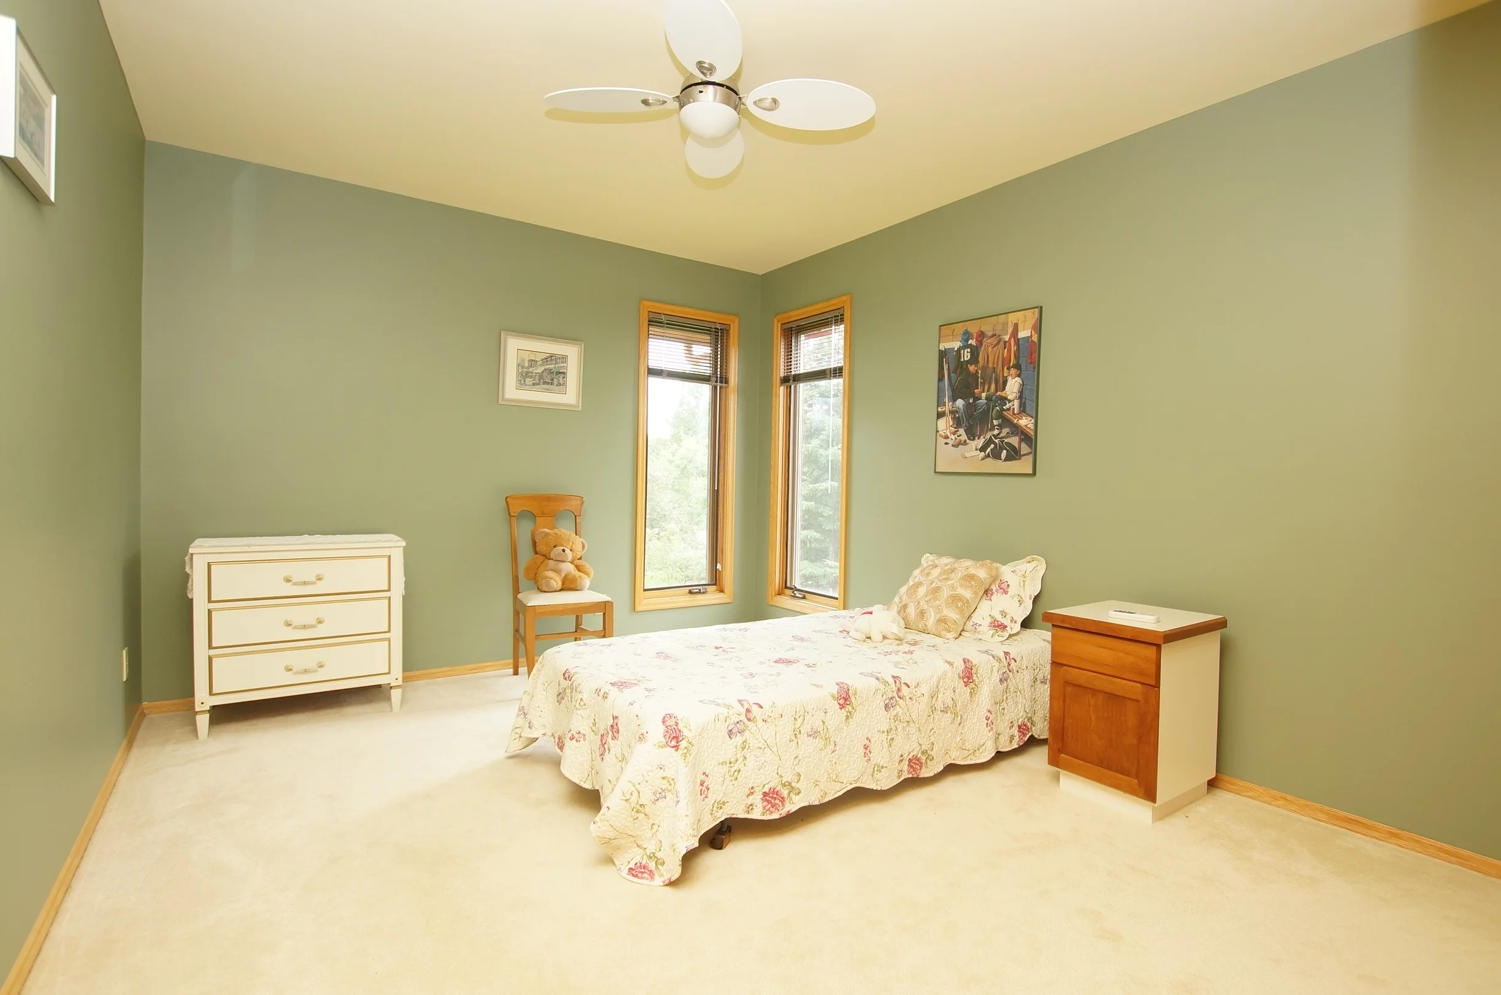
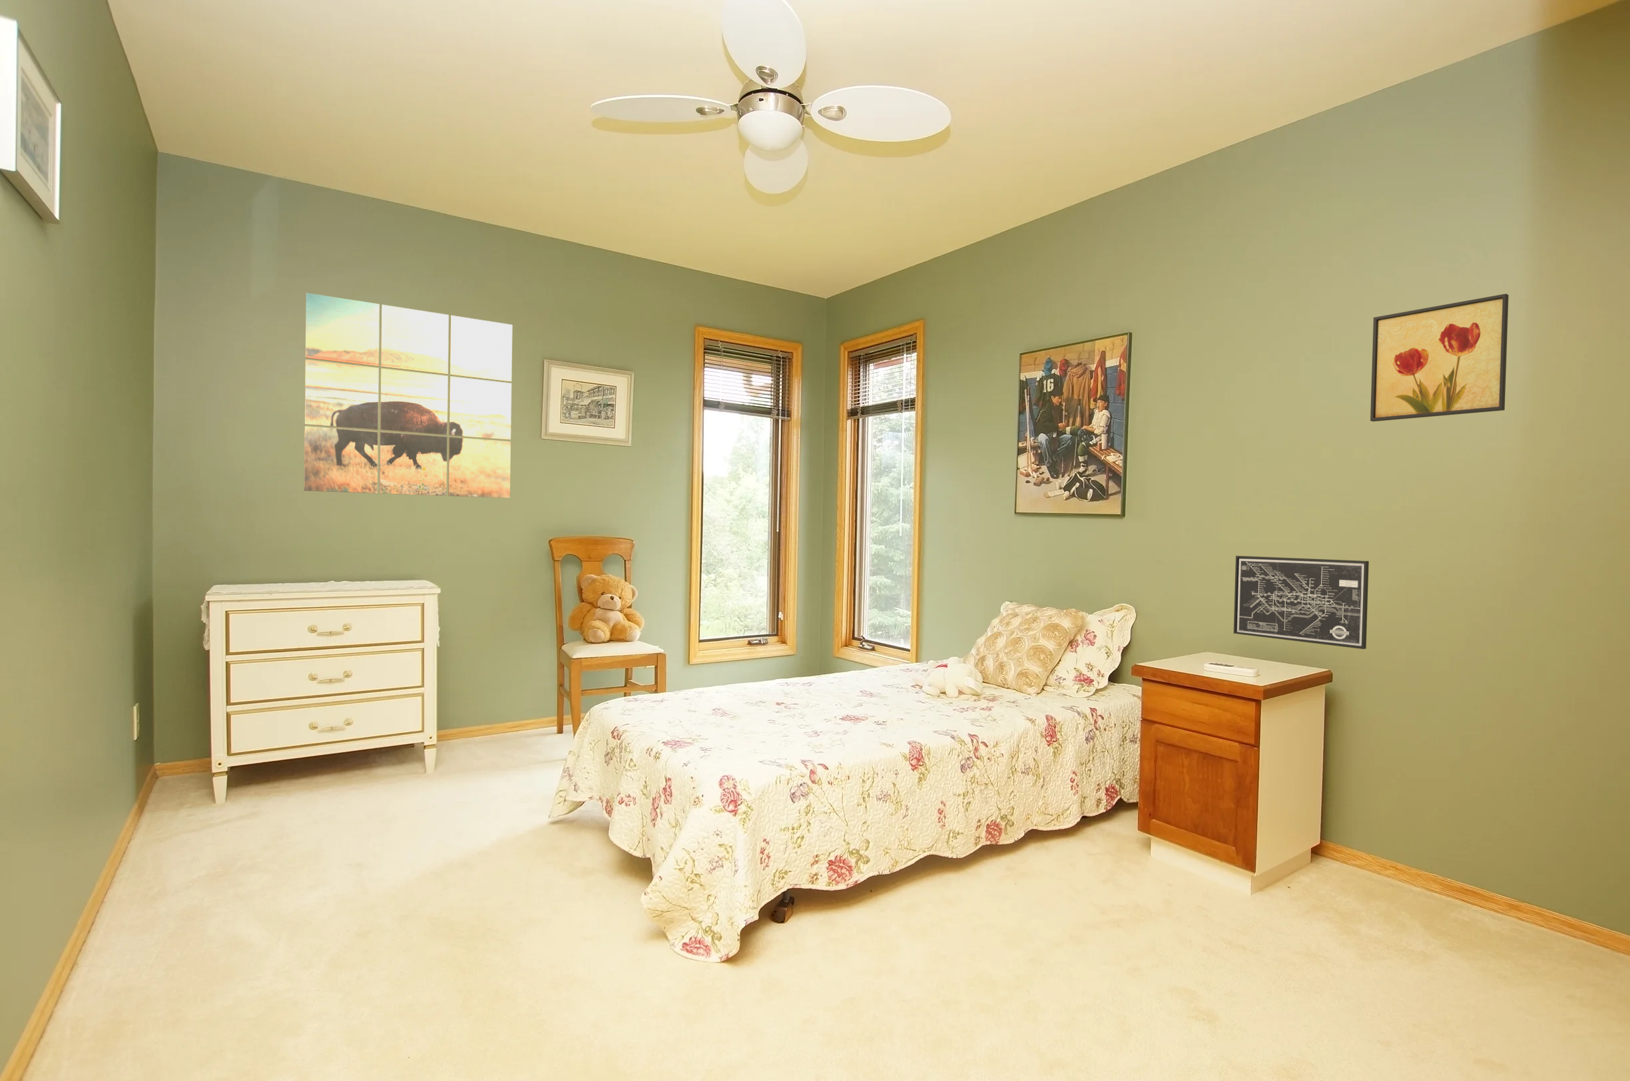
+ wall art [1233,555,1369,649]
+ wall art [304,292,513,498]
+ wall art [1369,293,1509,422]
